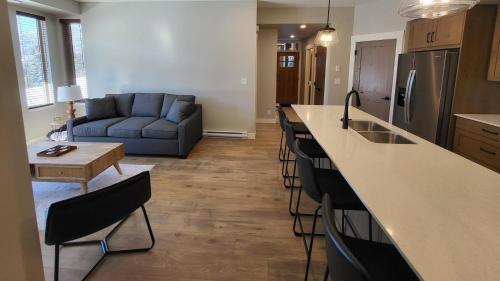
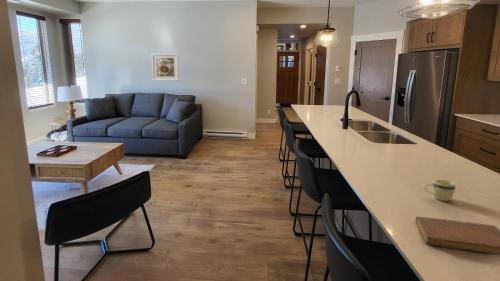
+ mug [422,179,457,202]
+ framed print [151,53,180,82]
+ notebook [415,216,500,255]
